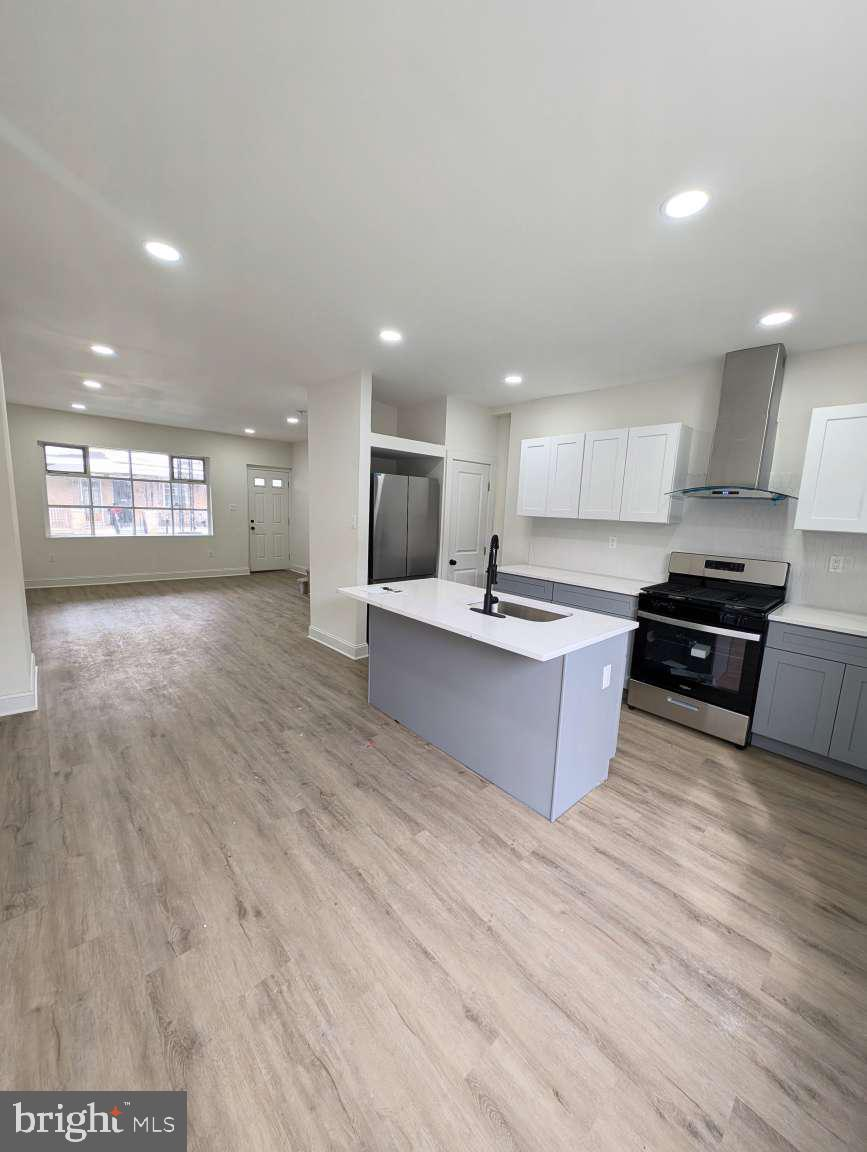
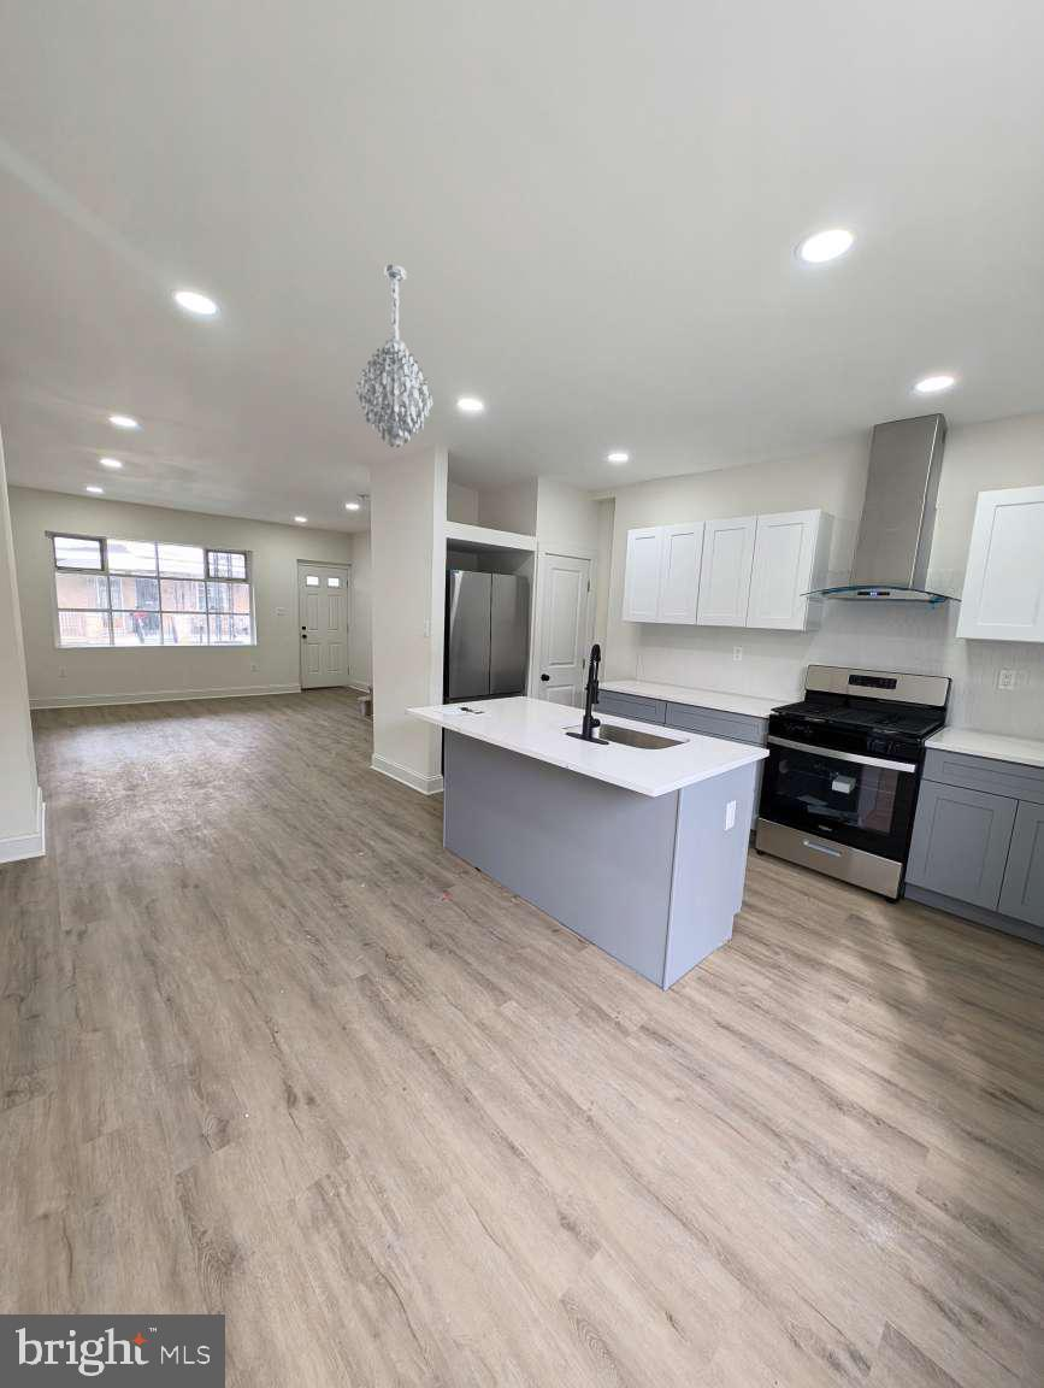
+ chandelier [354,264,435,448]
